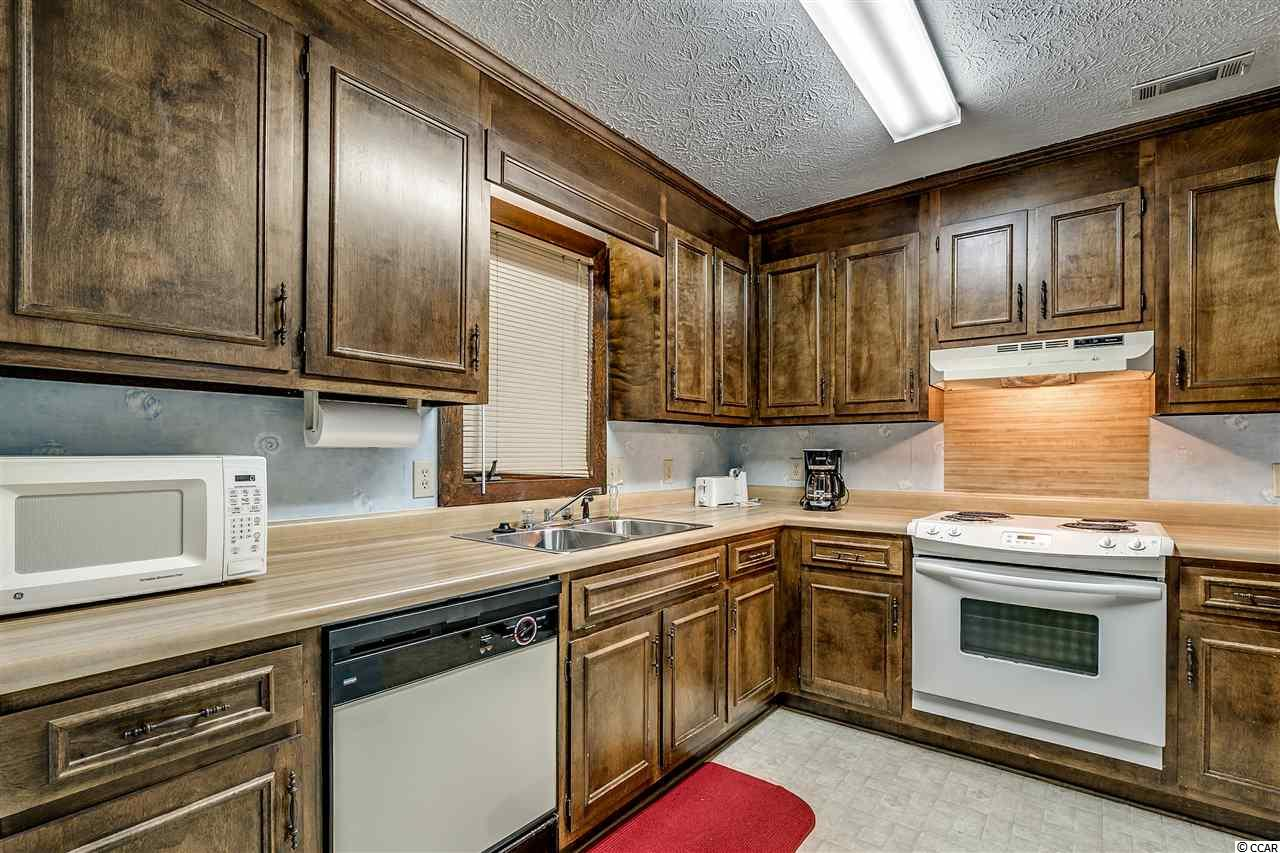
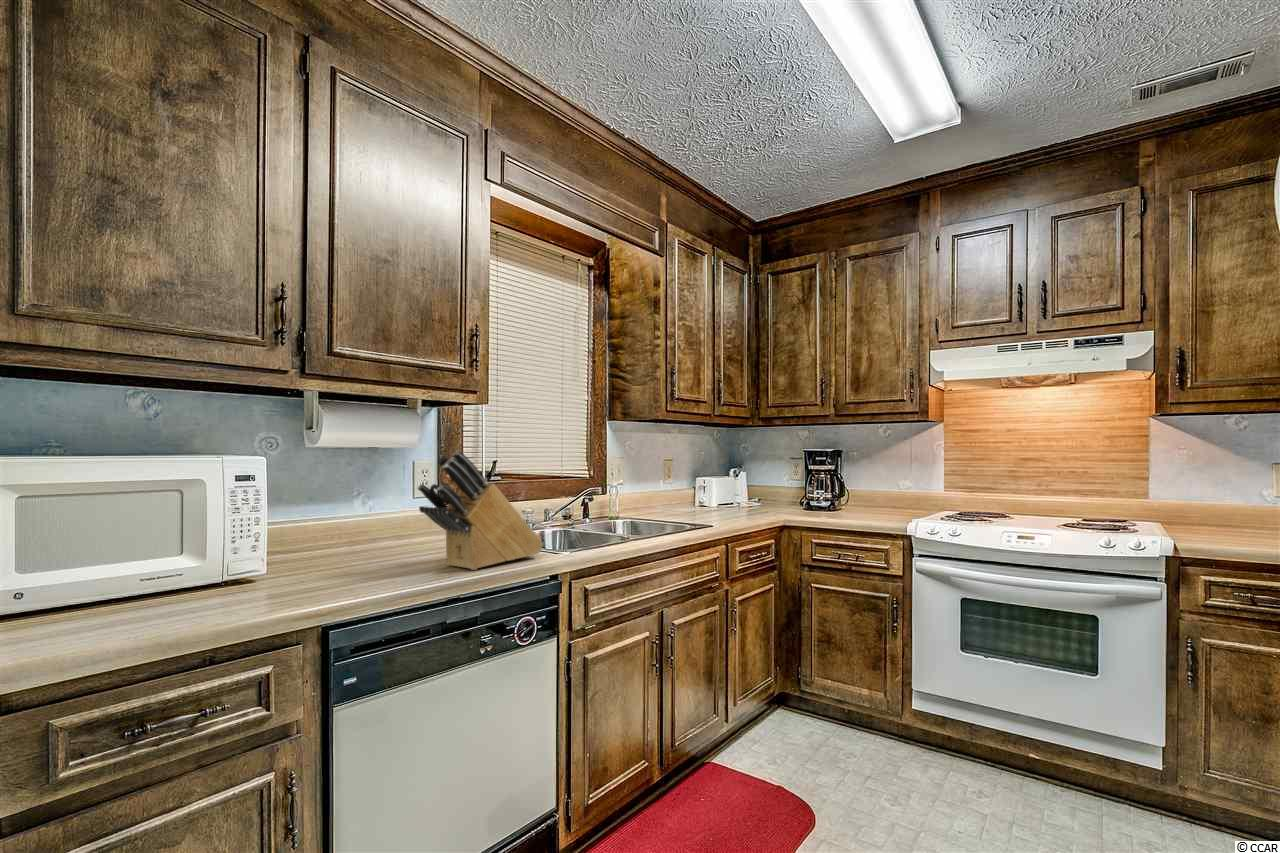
+ knife block [416,449,545,571]
